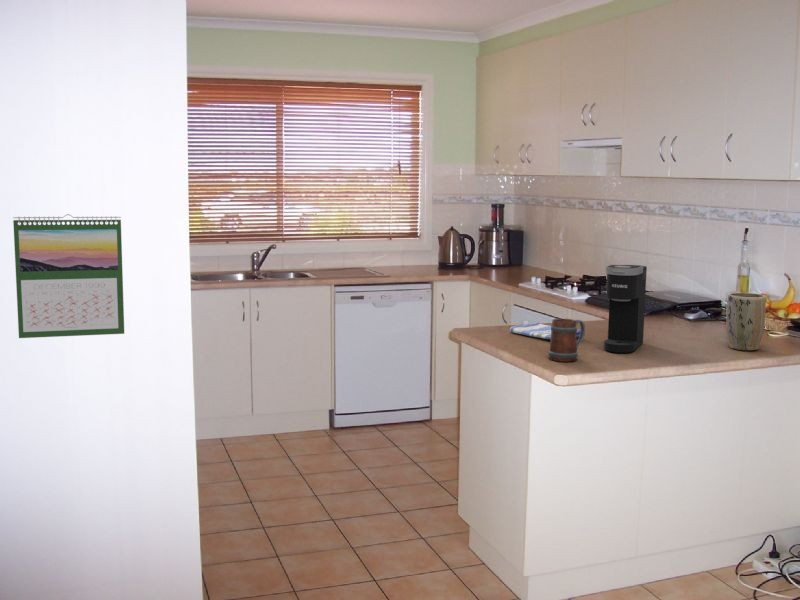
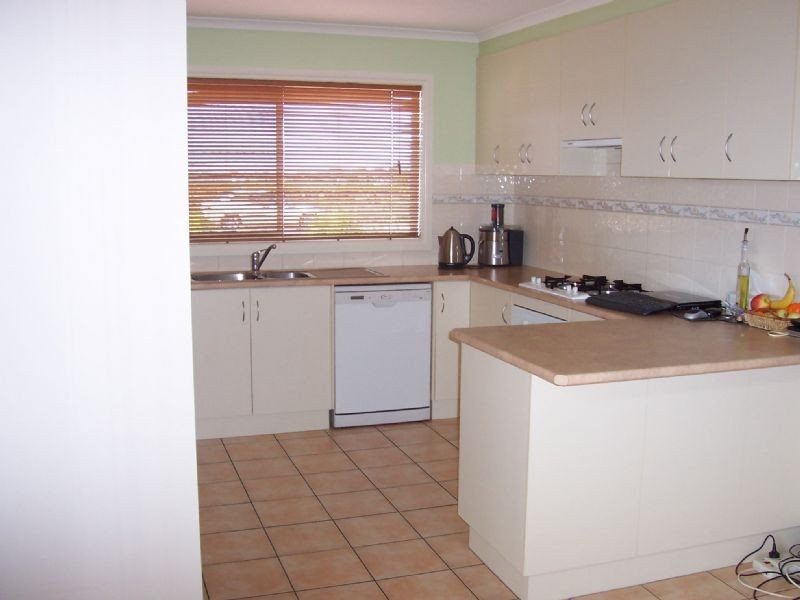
- calendar [12,213,125,339]
- coffee maker [603,264,648,354]
- mug [547,318,586,363]
- dish towel [509,322,581,341]
- plant pot [725,292,767,351]
